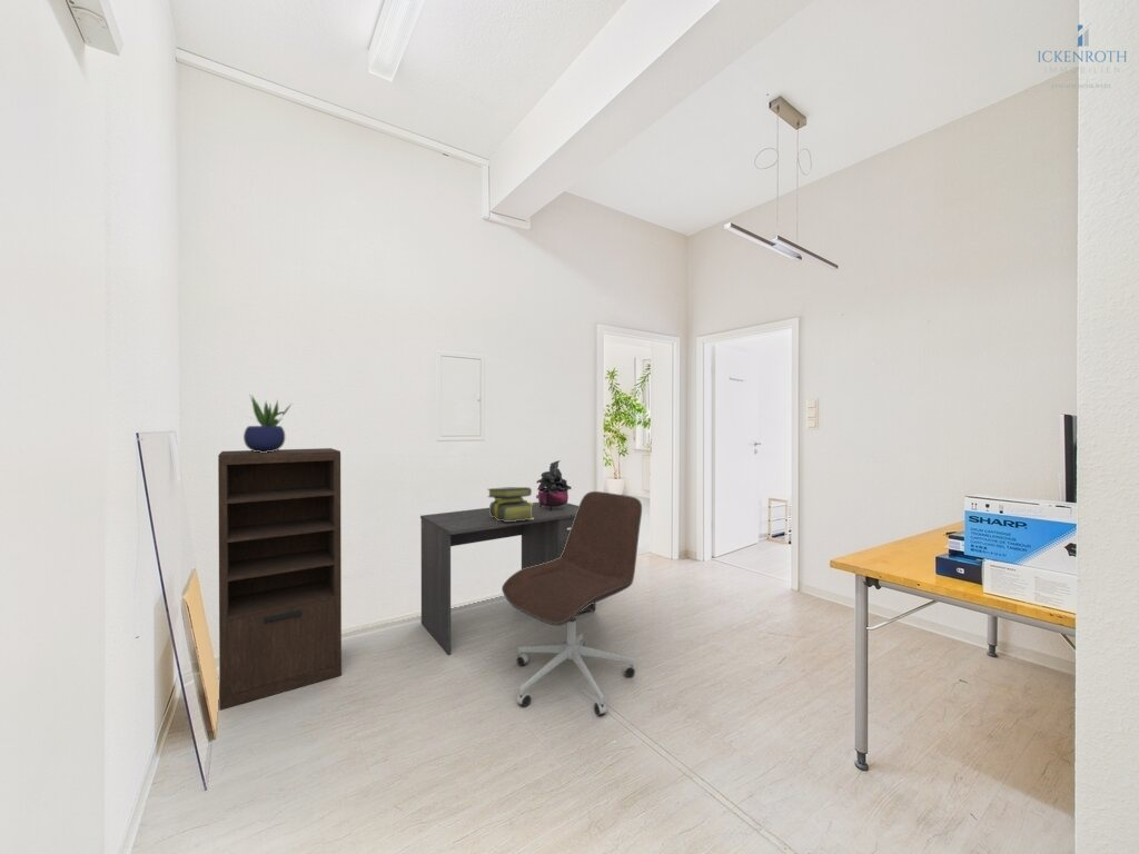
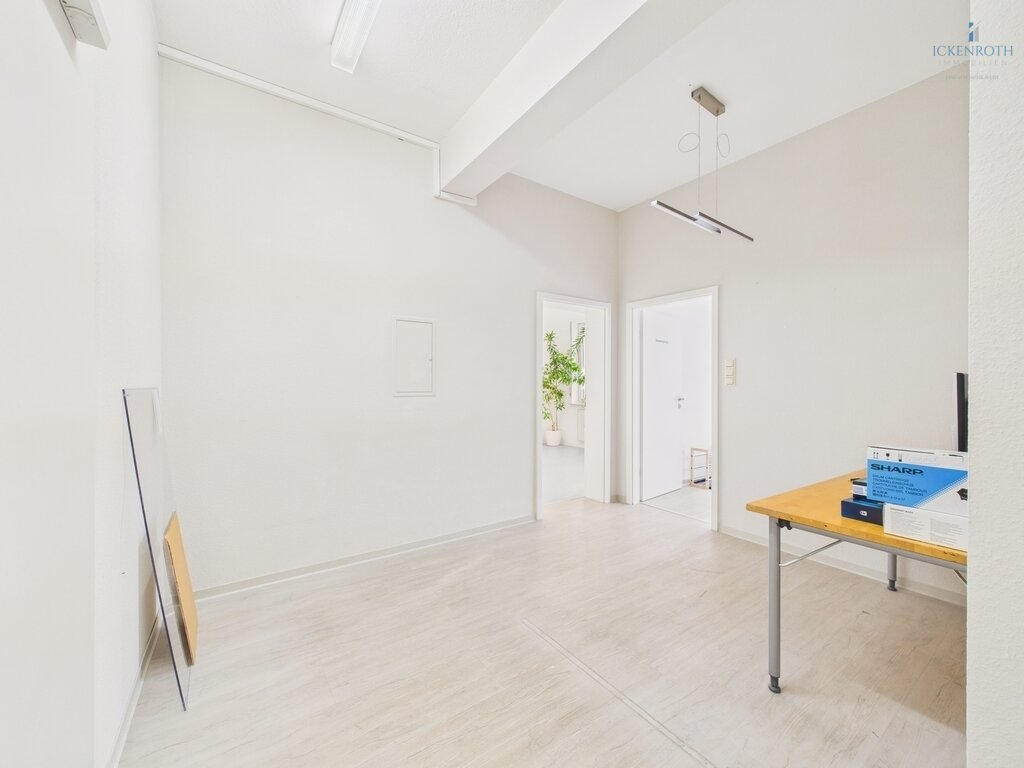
- office chair [501,490,643,717]
- desk [419,502,596,656]
- stack of books [486,486,534,522]
- potted plant [535,459,573,510]
- potted plant [242,395,293,453]
- shelving unit [217,447,343,711]
